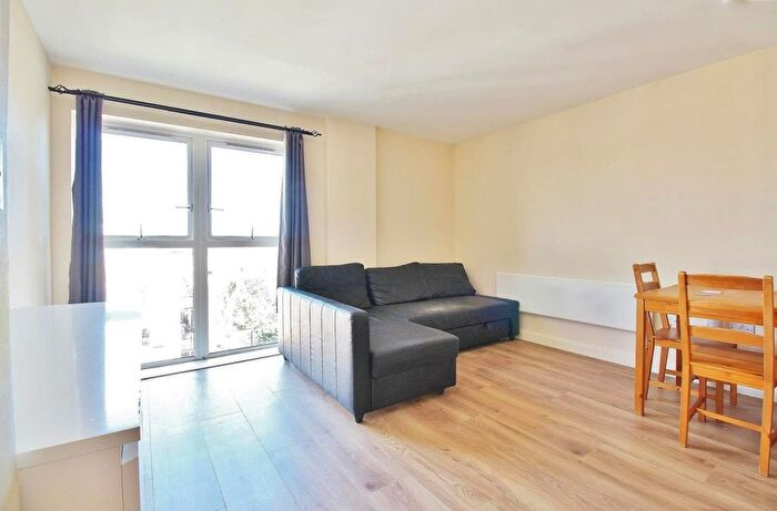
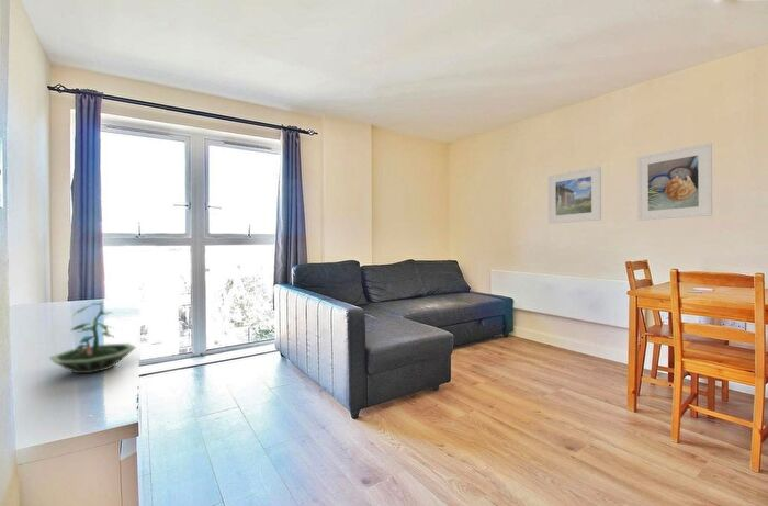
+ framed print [636,142,713,222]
+ terrarium [48,302,137,374]
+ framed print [547,166,602,225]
